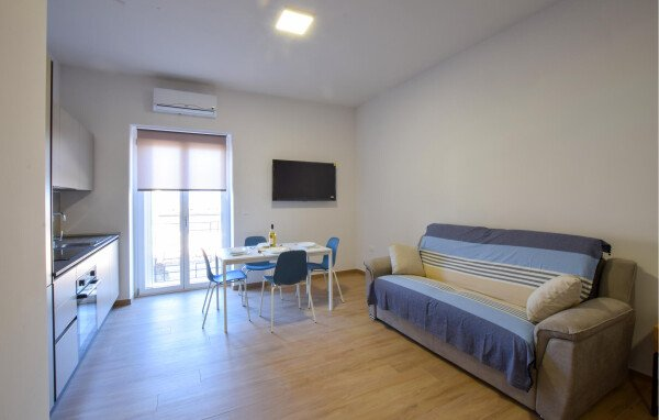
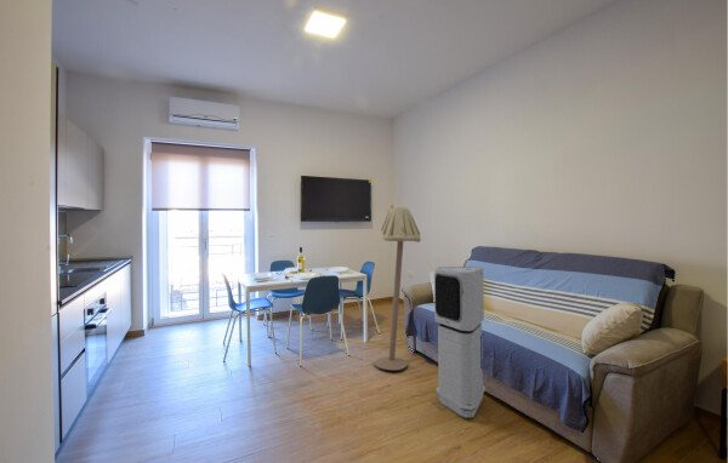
+ air purifier [433,265,487,419]
+ floor lamp [372,204,422,371]
